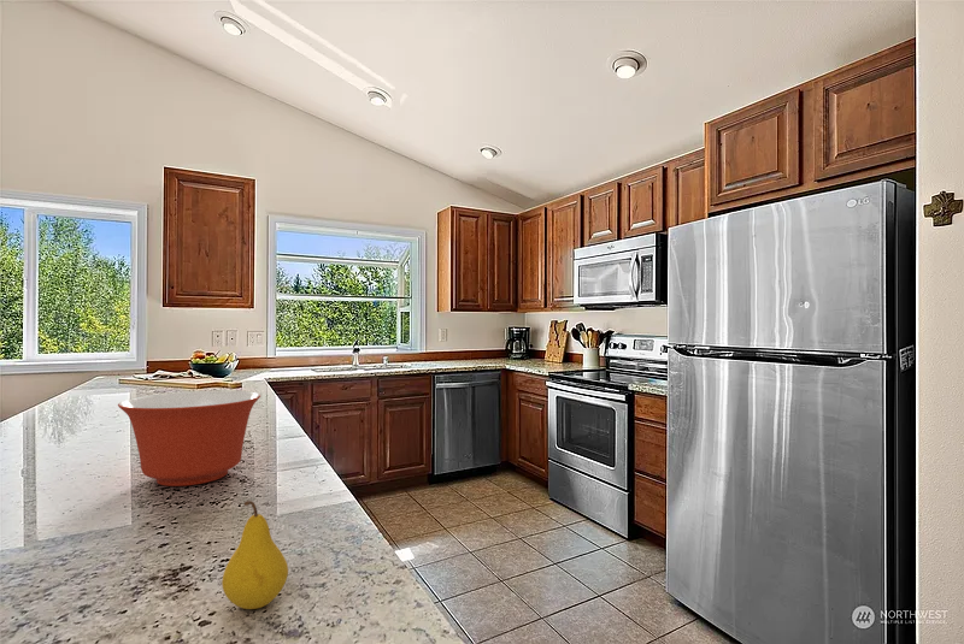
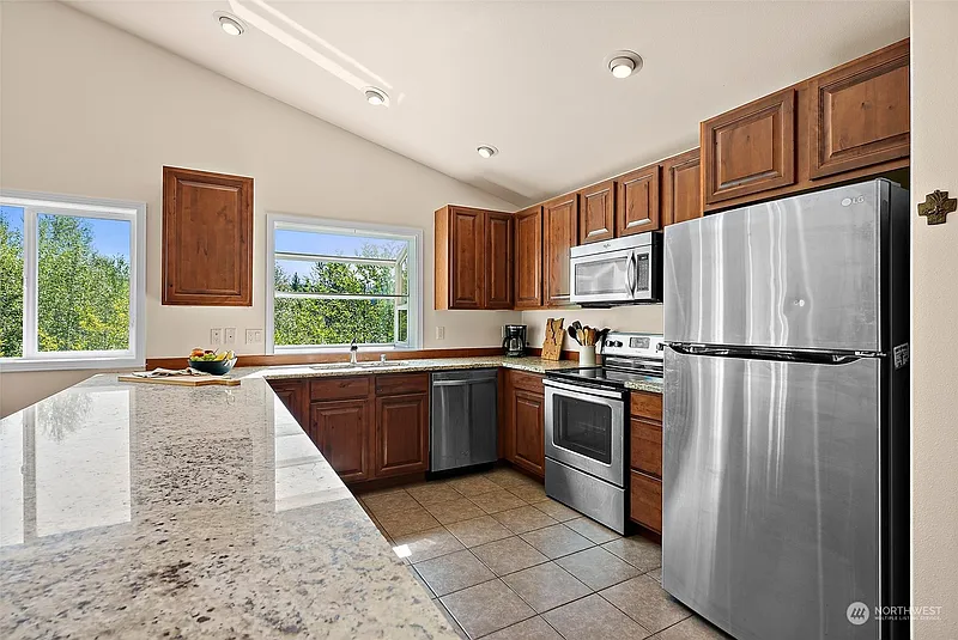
- fruit [221,500,289,610]
- mixing bowl [117,390,261,488]
